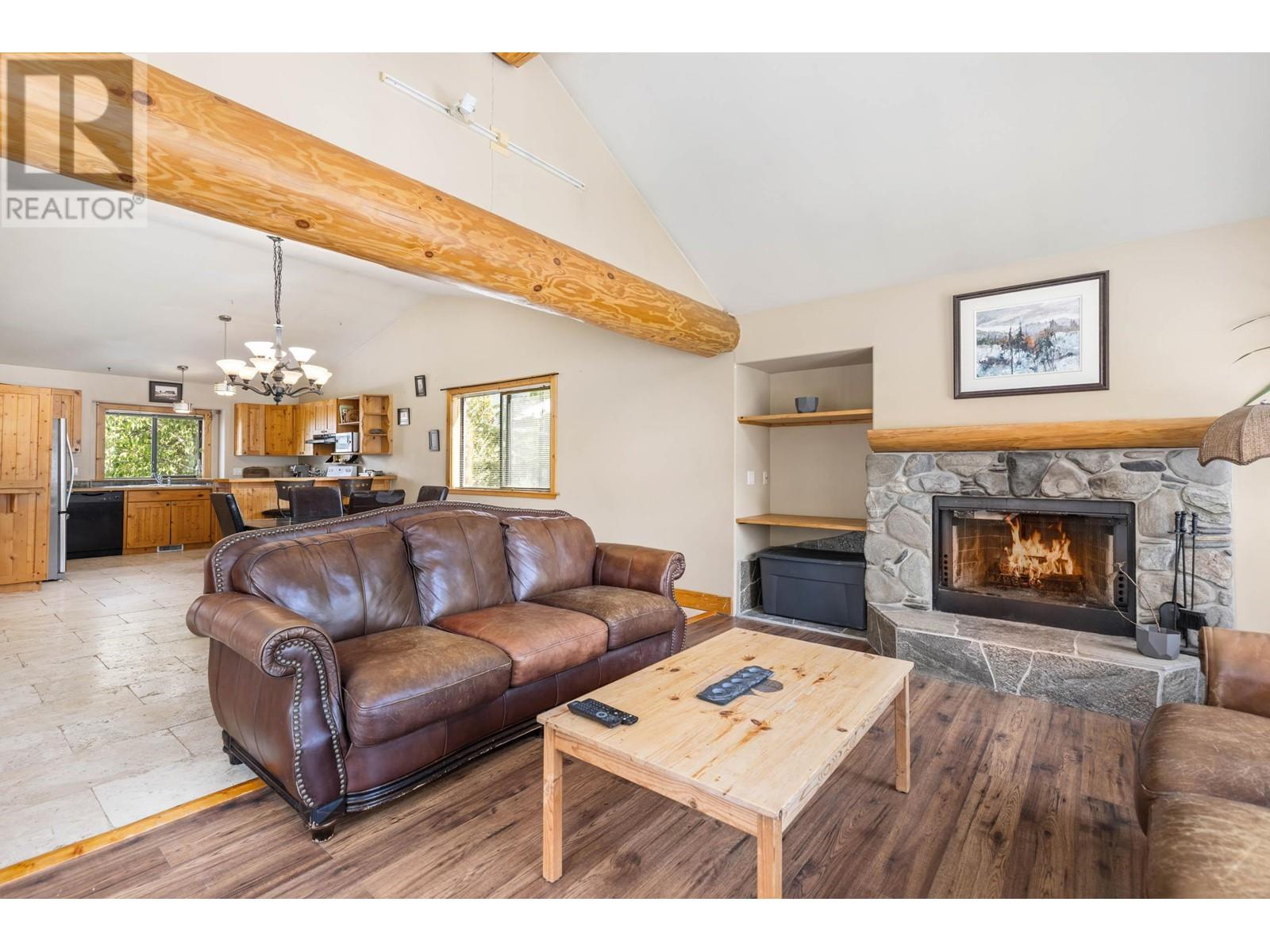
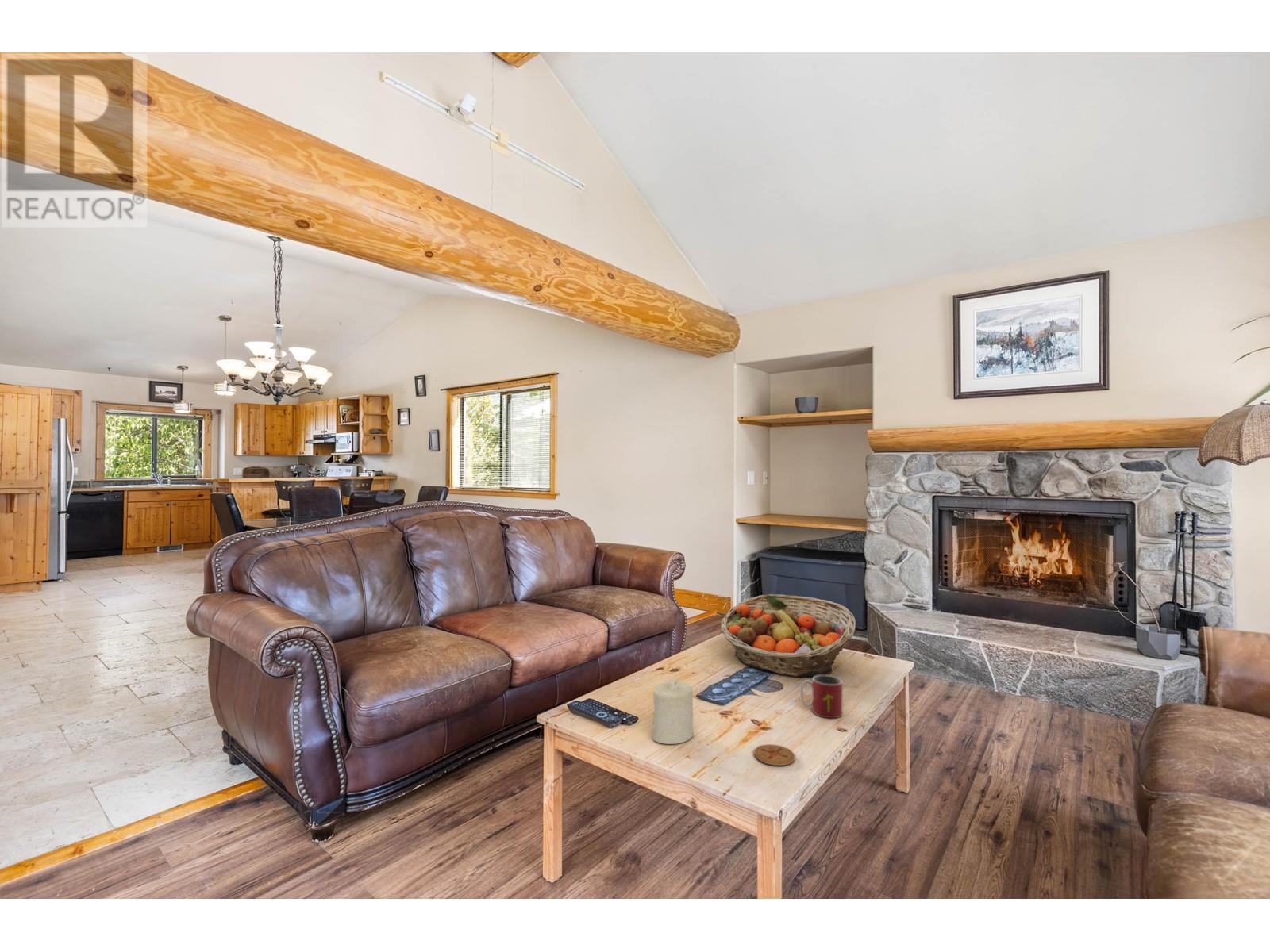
+ coaster [753,743,796,766]
+ mug [799,674,844,719]
+ candle [652,678,694,745]
+ fruit basket [720,593,856,678]
